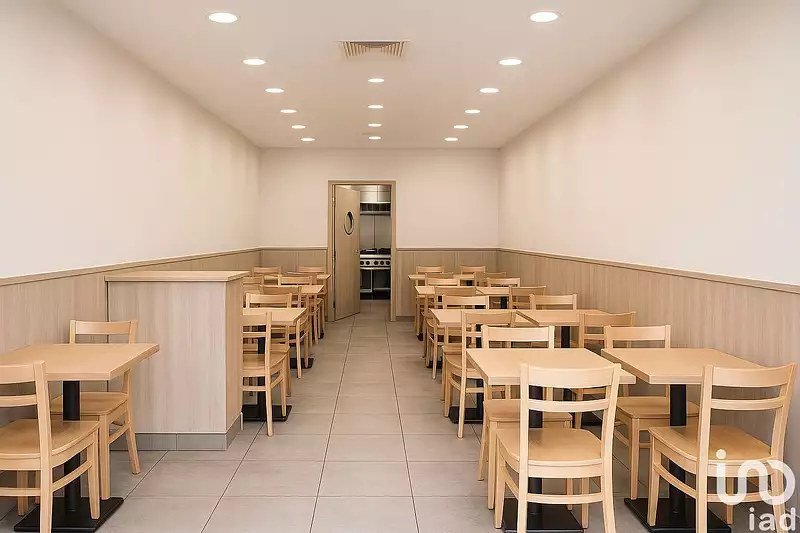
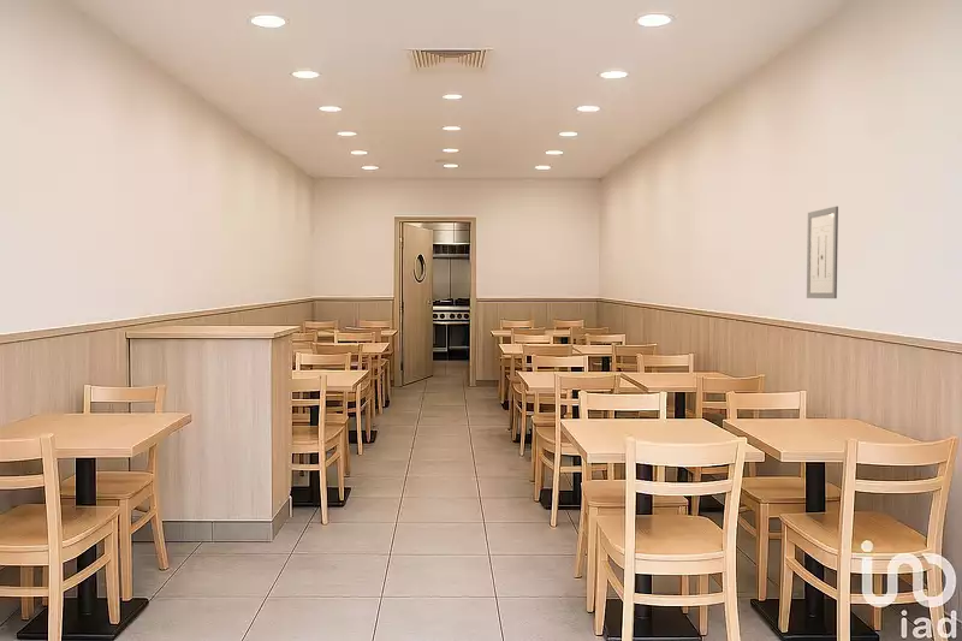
+ wall art [806,206,839,299]
